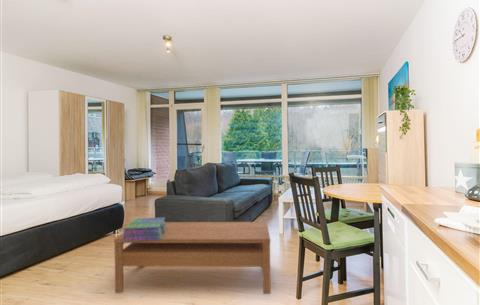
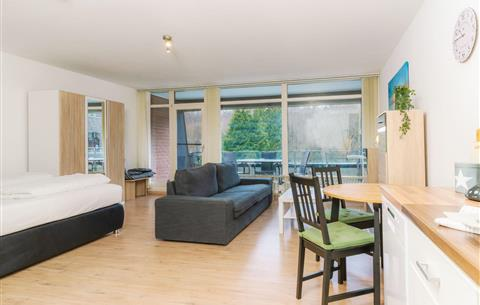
- stack of books [122,216,167,241]
- coffee table [113,221,272,295]
